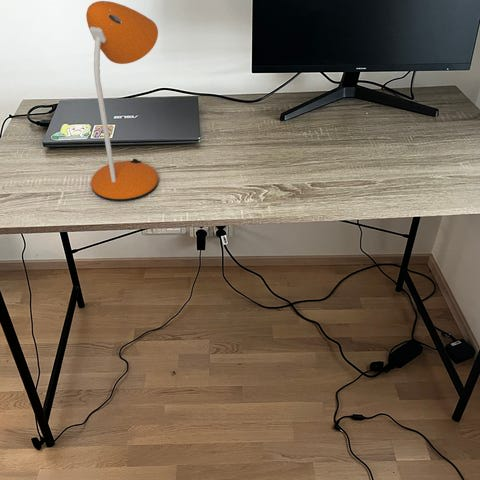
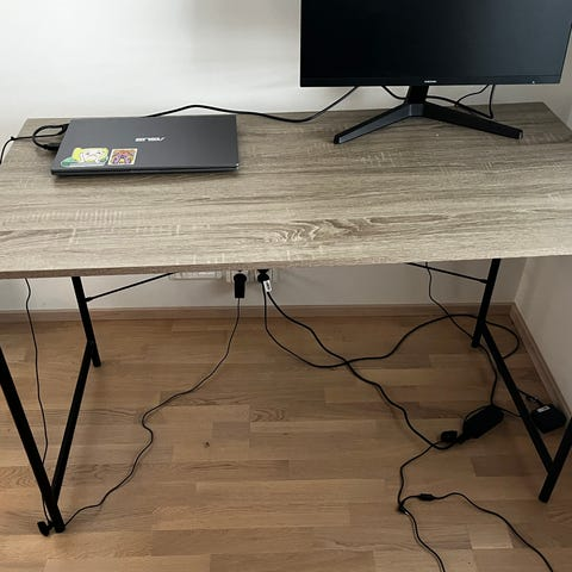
- desk lamp [85,0,159,202]
